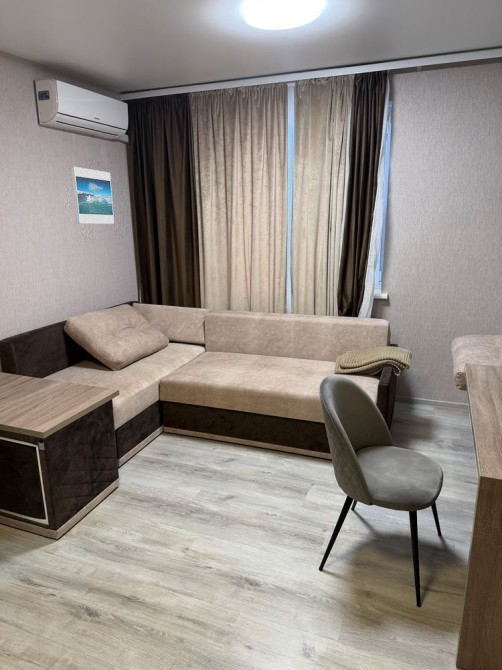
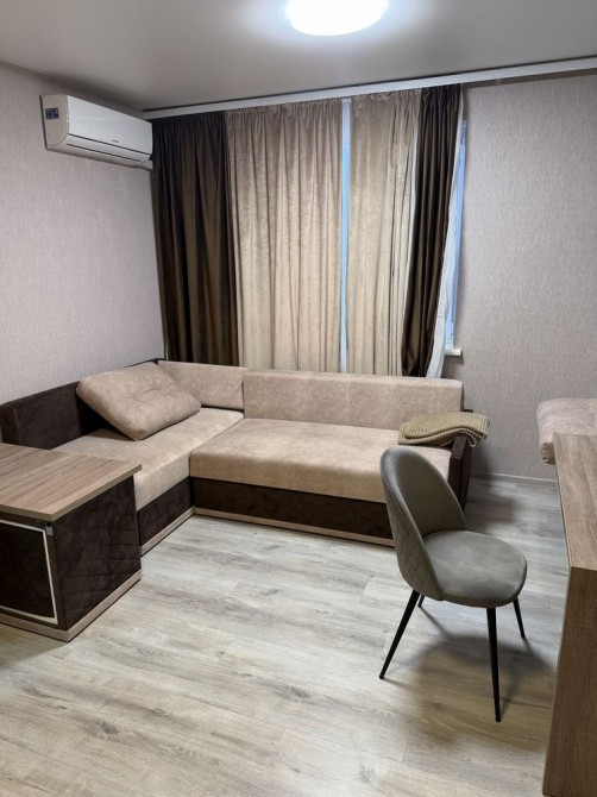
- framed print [70,166,115,224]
